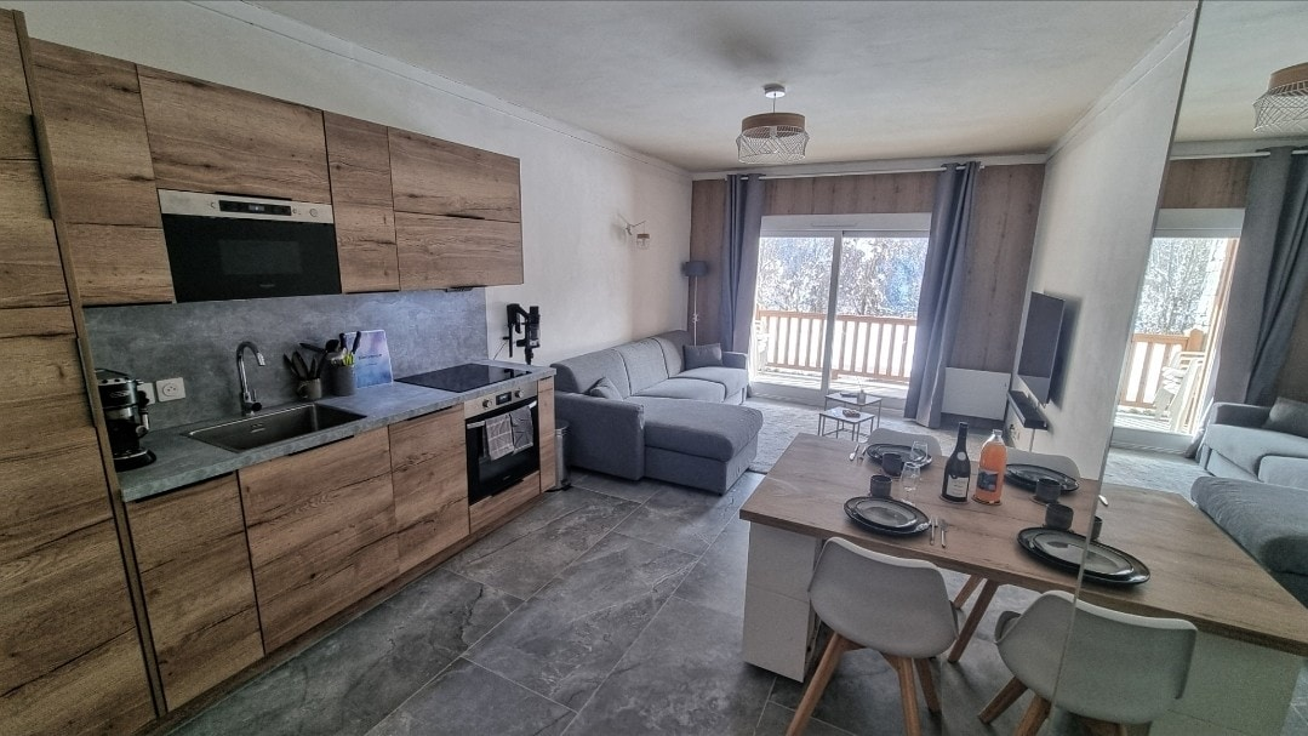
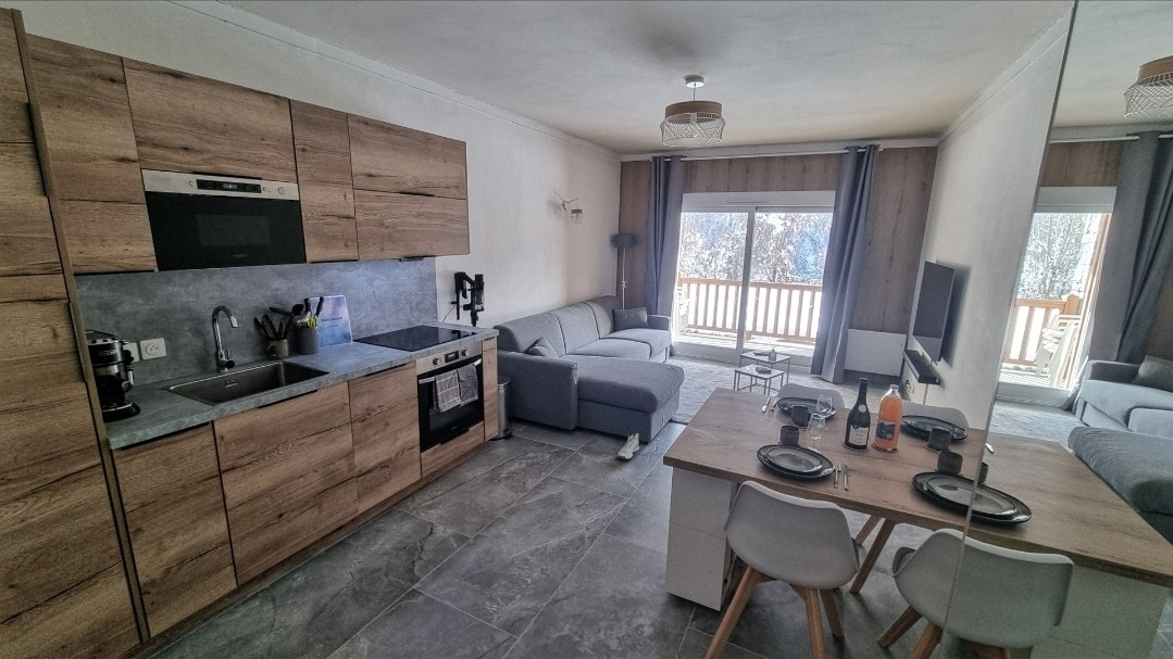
+ sneaker [616,430,640,460]
